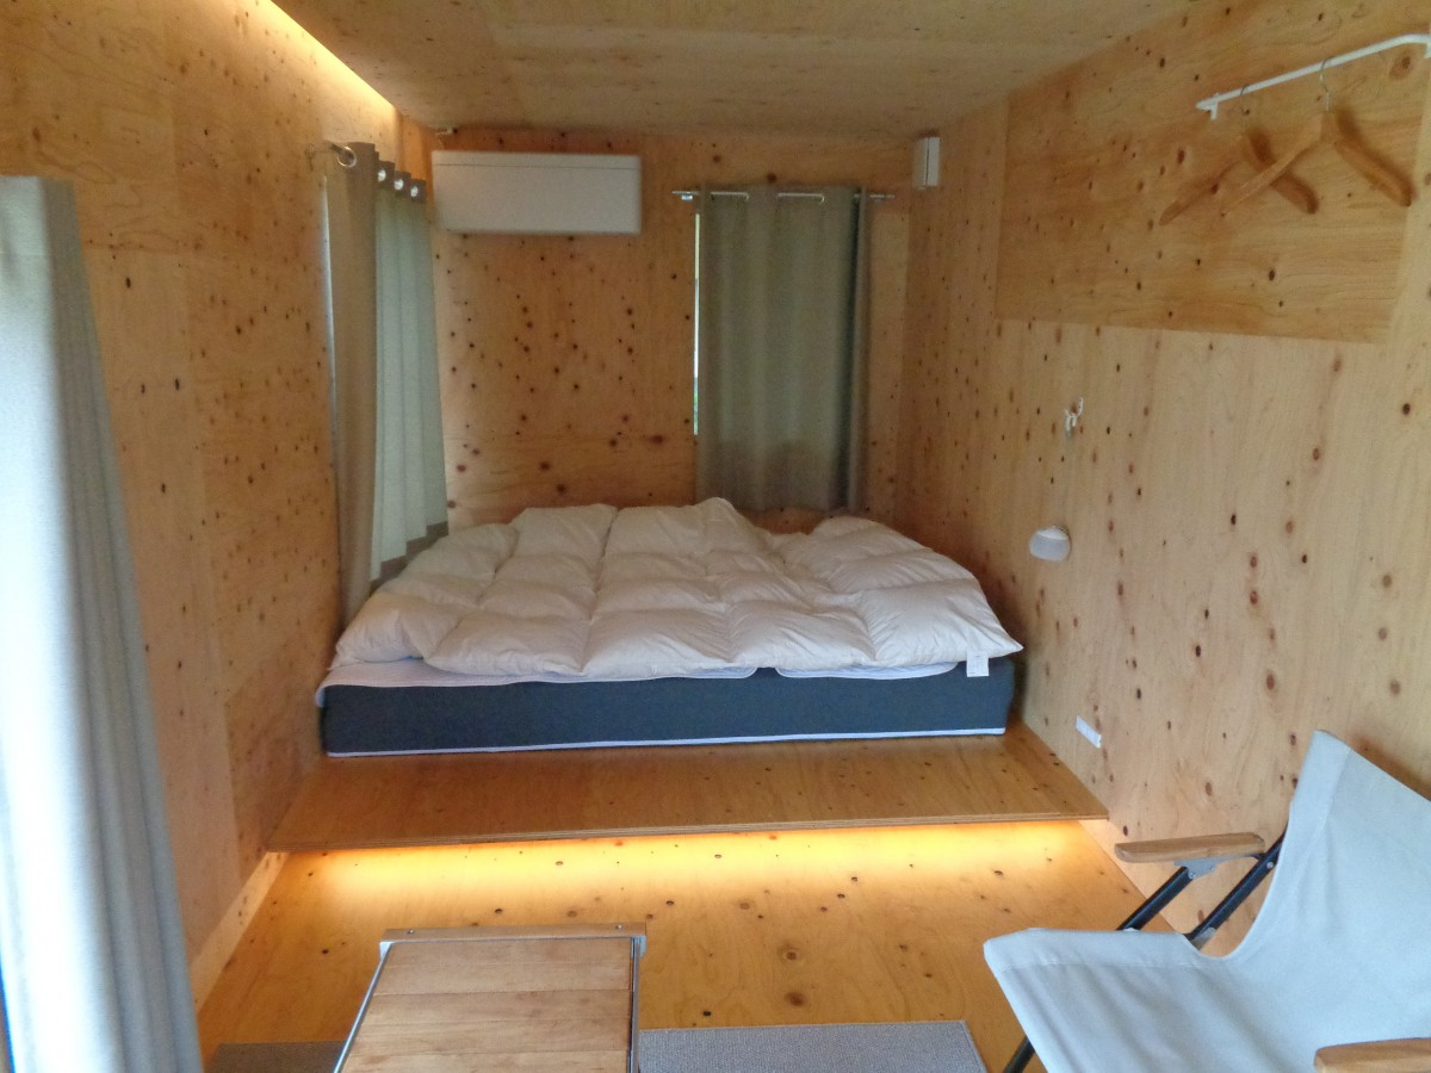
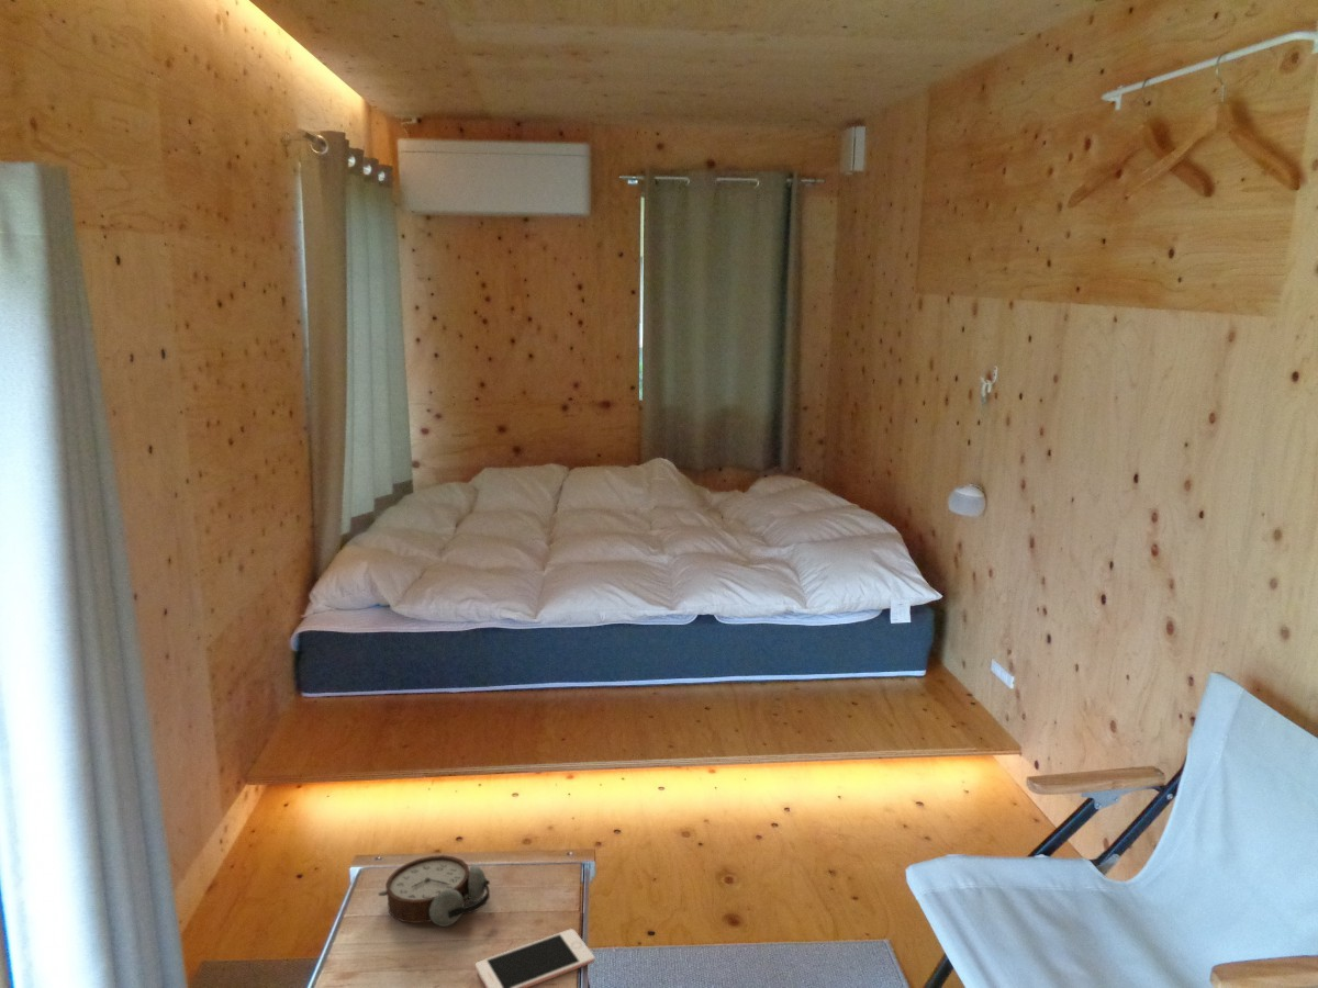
+ alarm clock [378,854,491,928]
+ cell phone [474,928,595,988]
